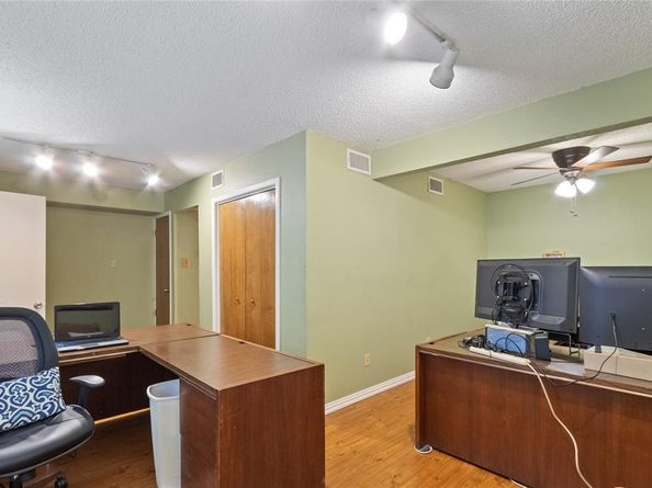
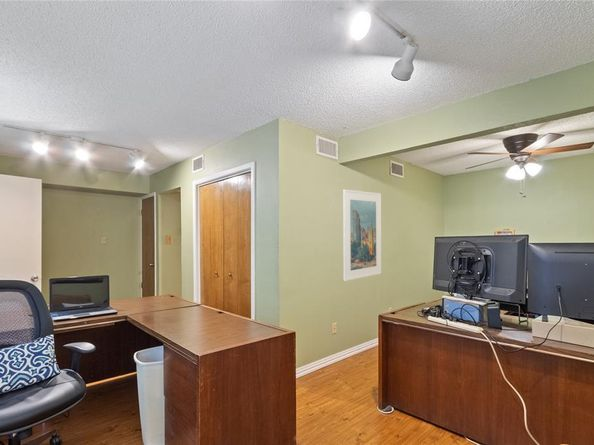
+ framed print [342,188,382,282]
